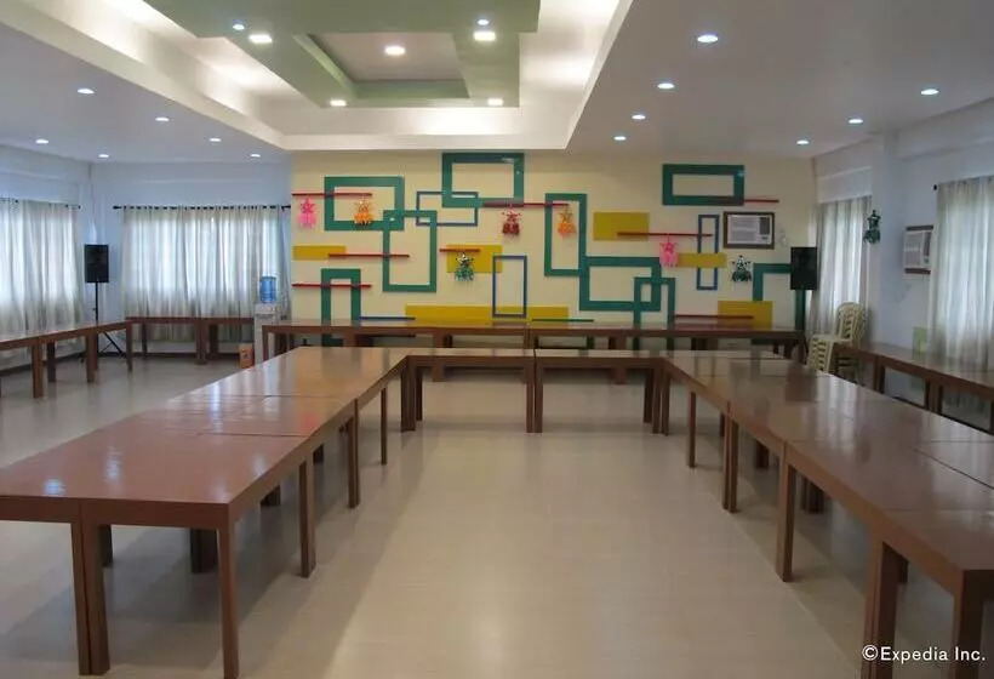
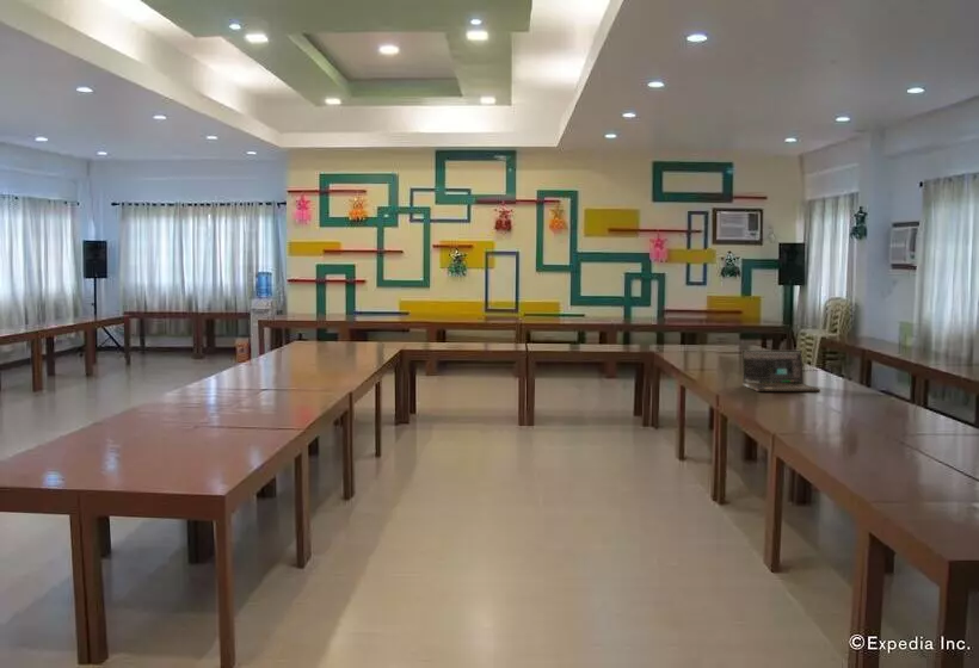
+ laptop [740,350,821,392]
